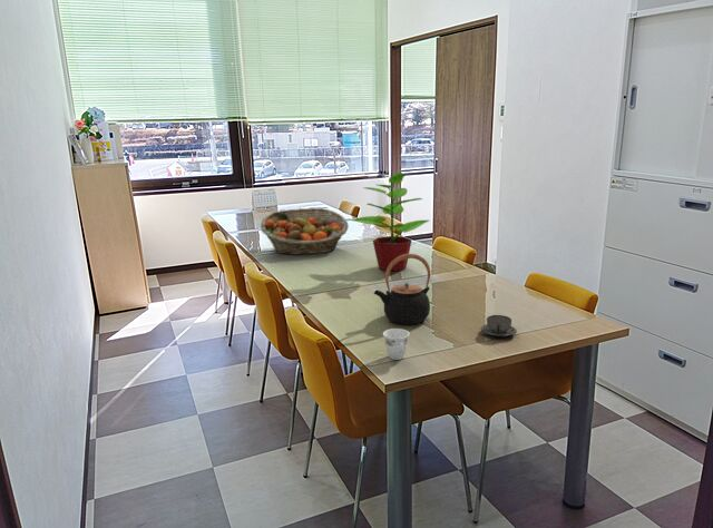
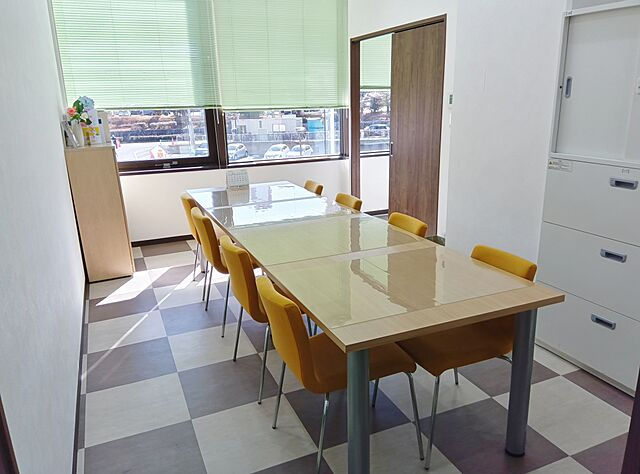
- potted plant [351,166,430,272]
- teacup [480,314,518,338]
- teapot [373,253,431,325]
- teacup [382,327,411,361]
- fruit basket [260,207,350,256]
